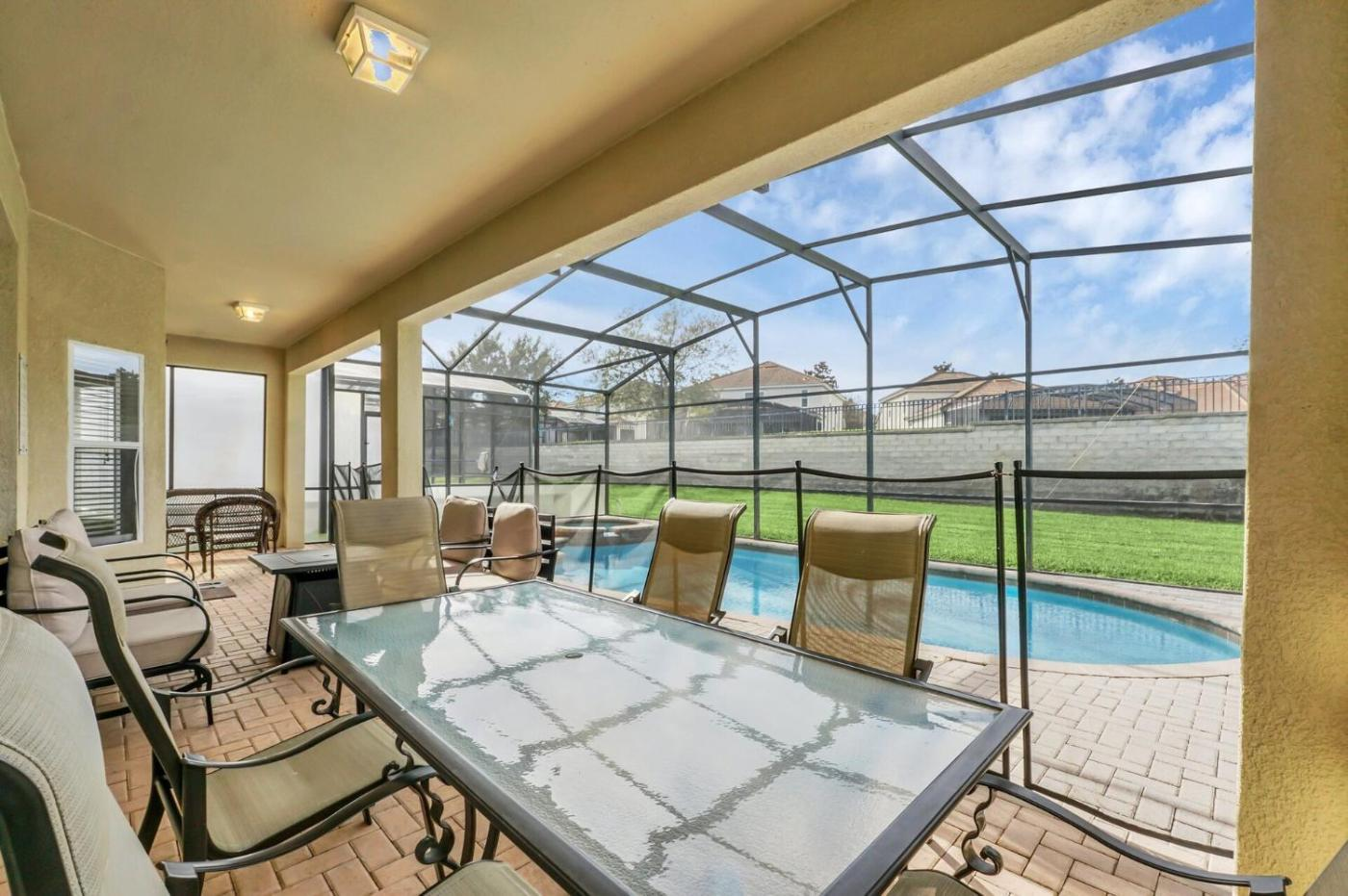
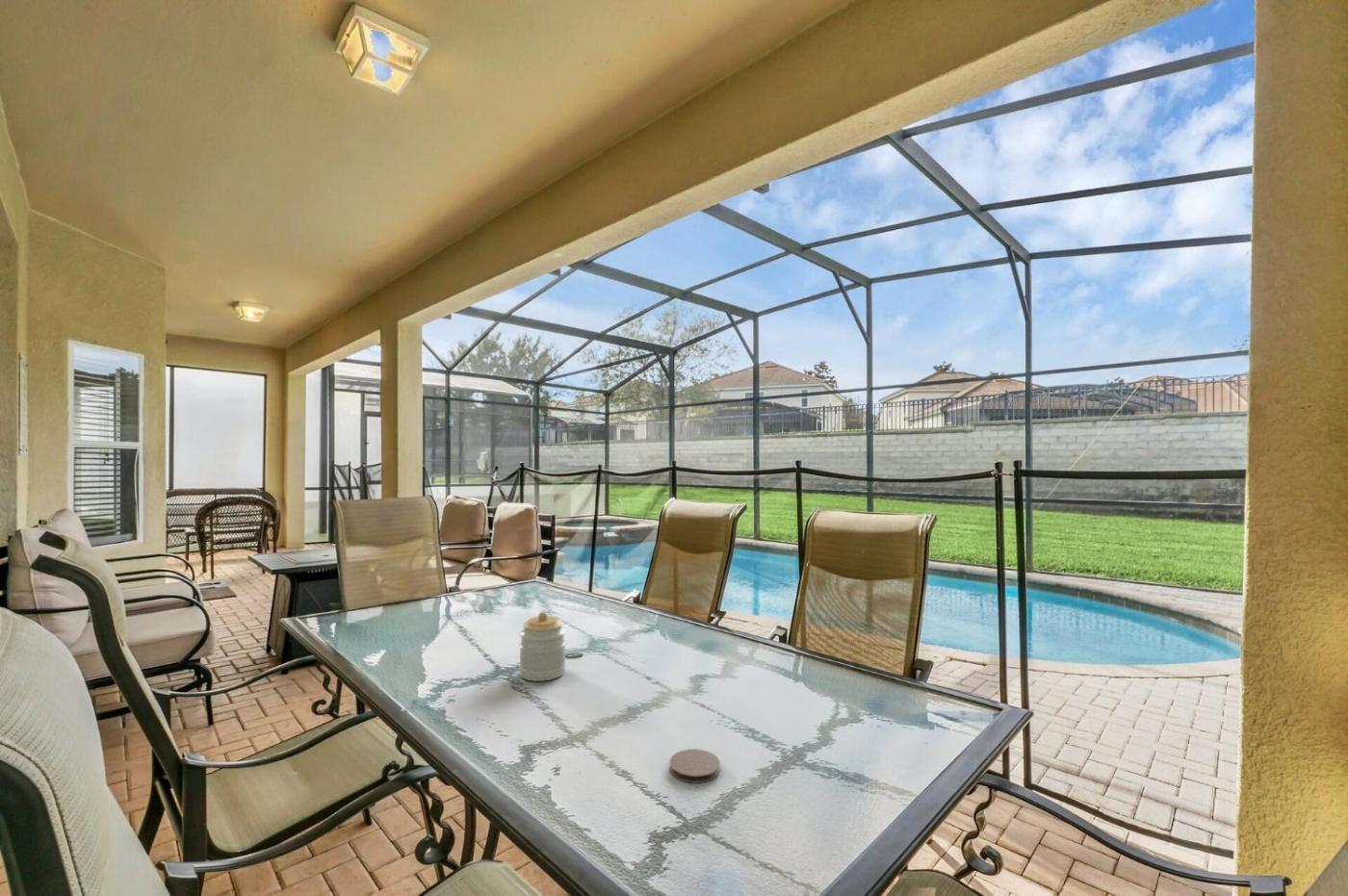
+ coaster [668,748,721,784]
+ jar [518,611,567,682]
